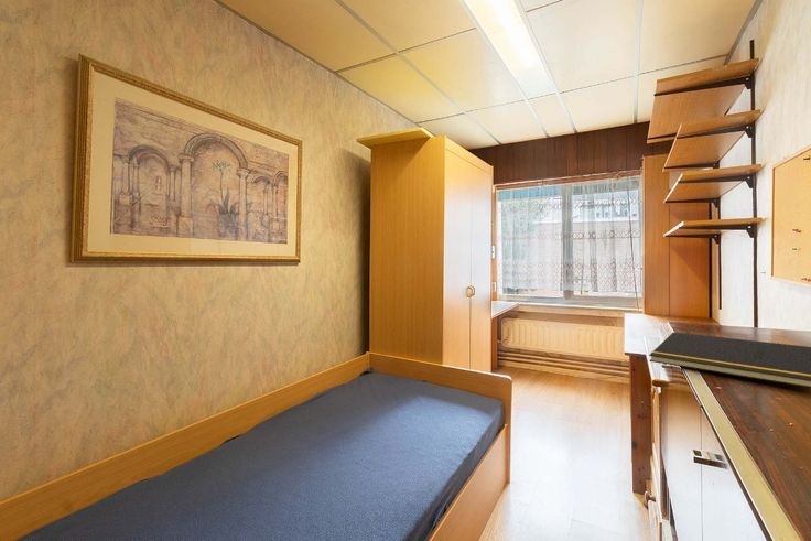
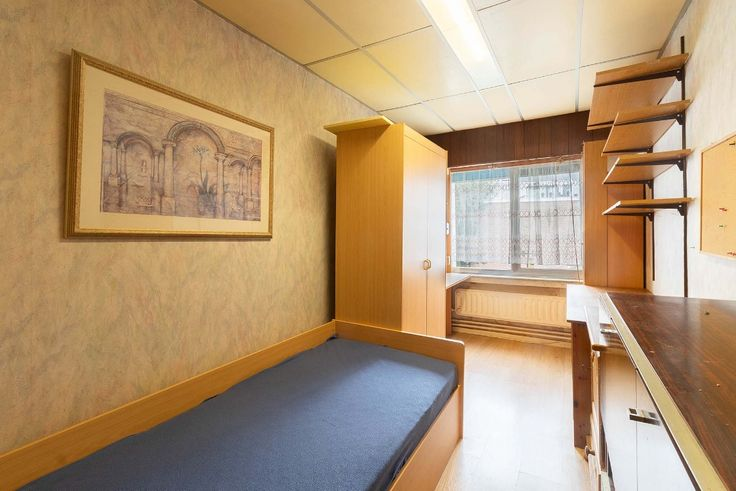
- notepad [648,332,811,389]
